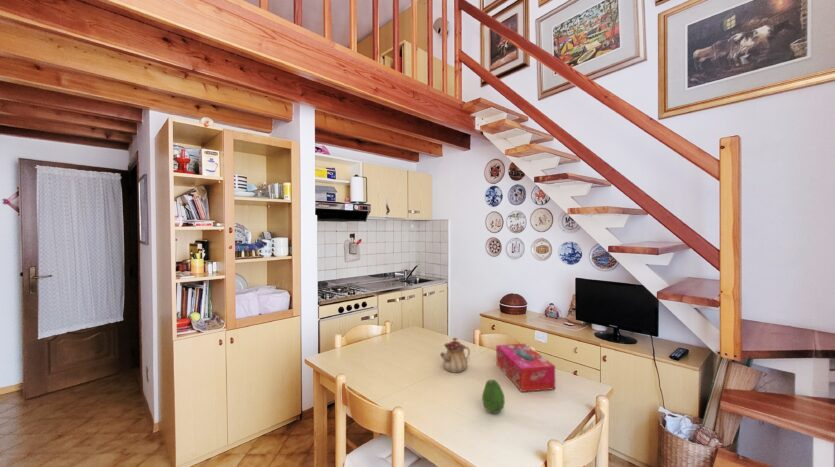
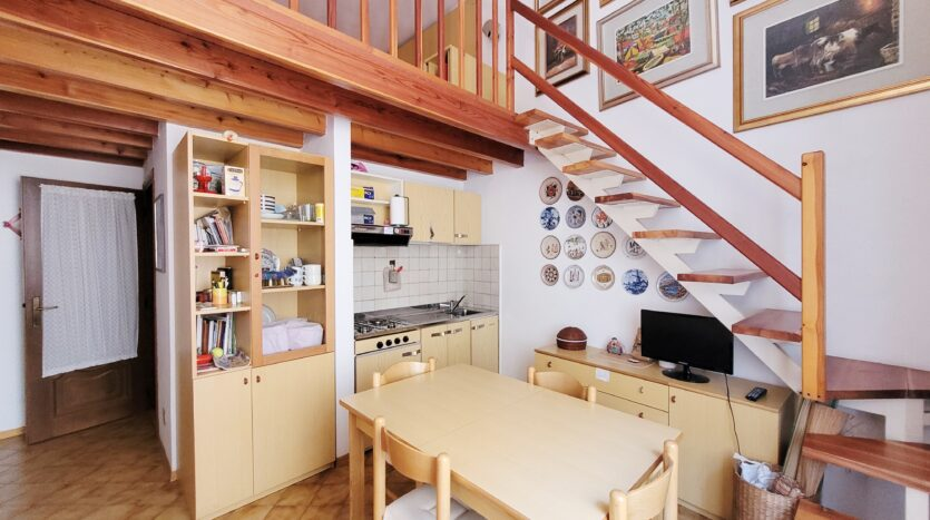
- tissue box [495,343,556,393]
- teapot [439,337,471,374]
- fruit [481,378,506,414]
